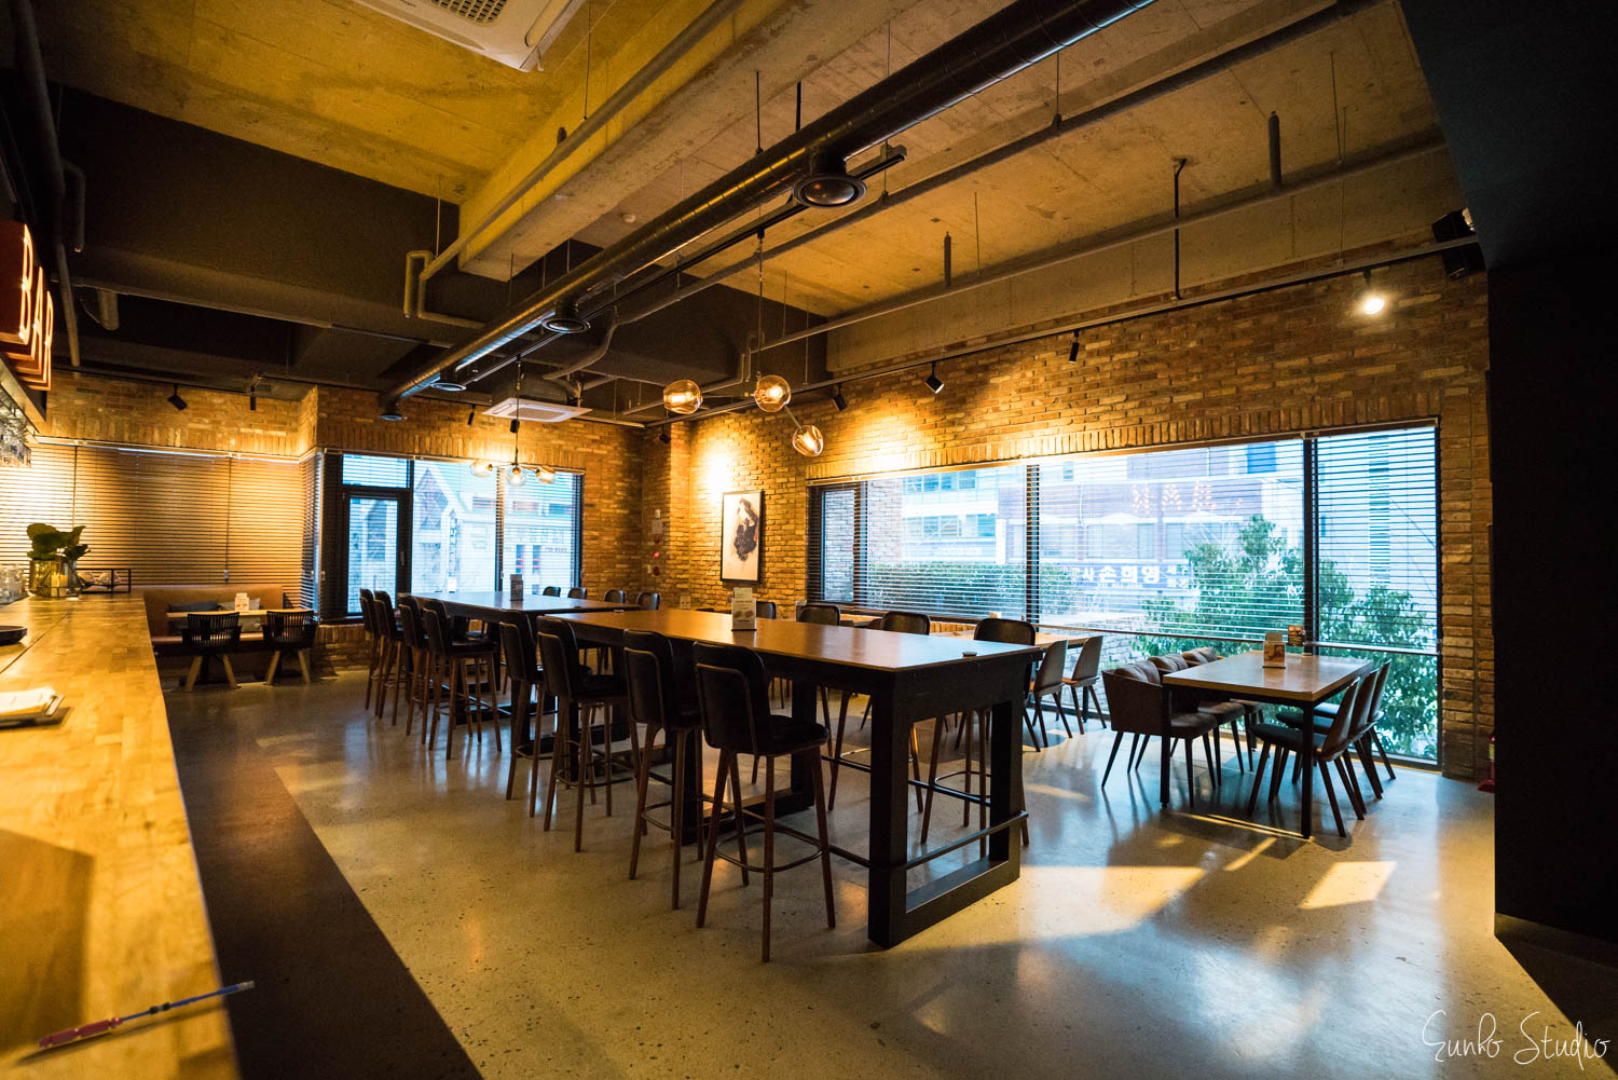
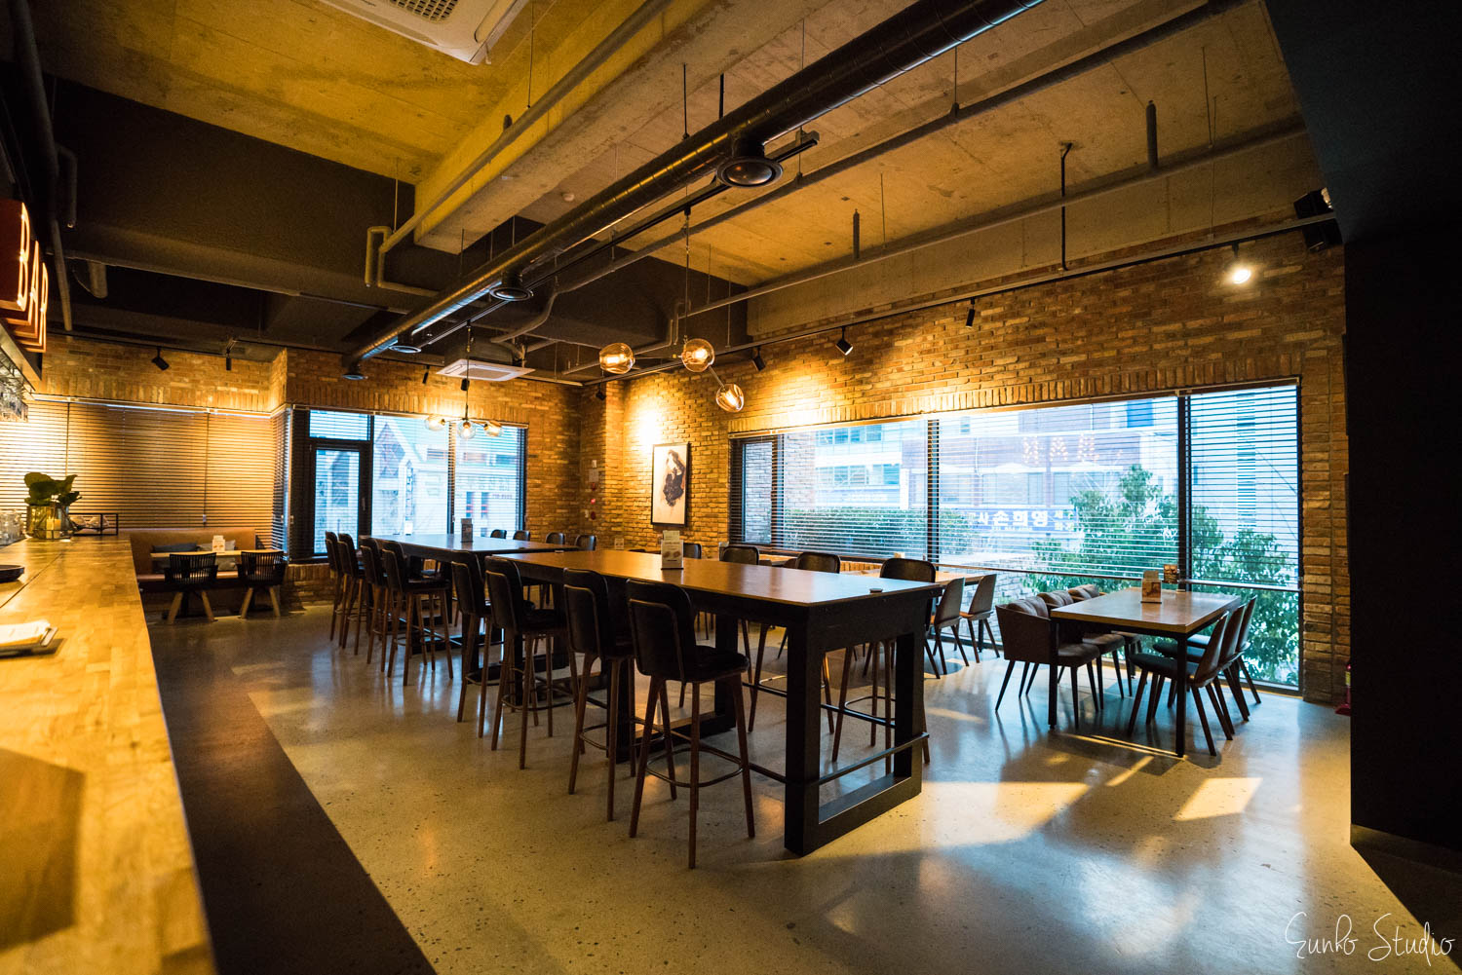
- pen [37,980,254,1049]
